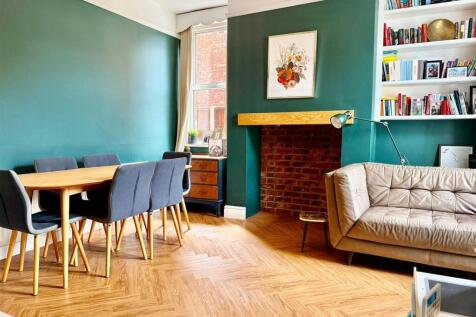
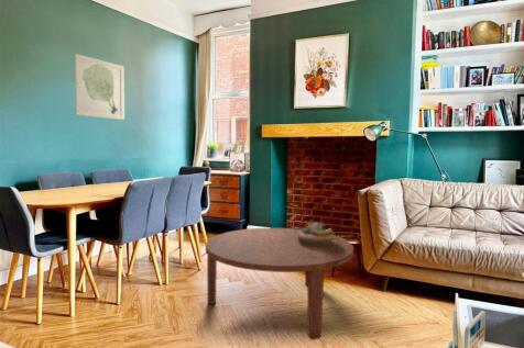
+ decorative bowl [297,220,334,247]
+ coffee table [205,227,354,341]
+ wall art [74,53,125,121]
